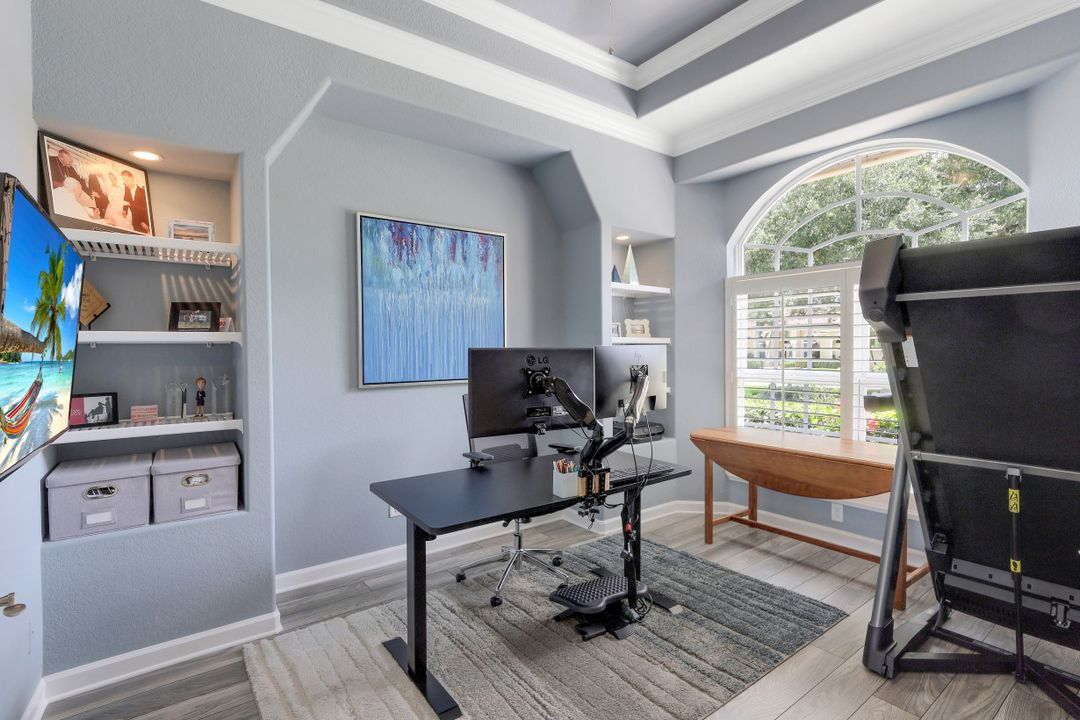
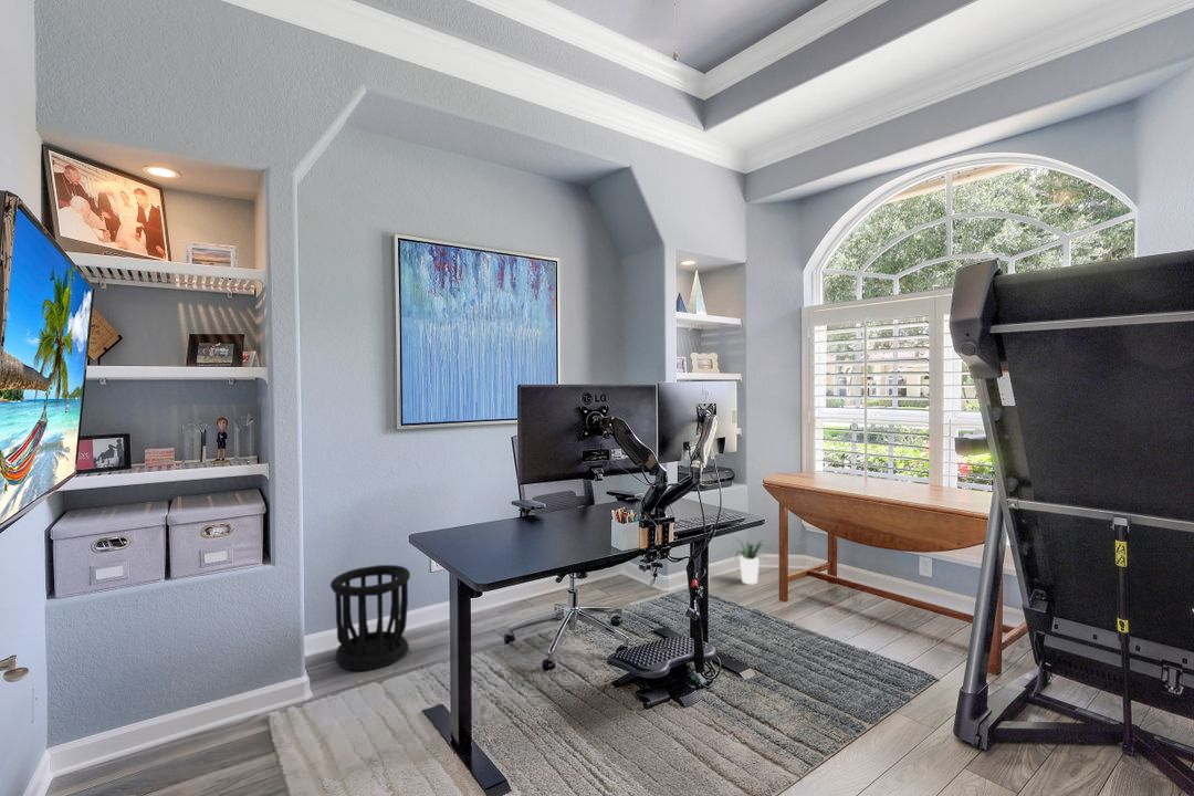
+ potted plant [725,536,774,585]
+ wastebasket [329,564,411,672]
